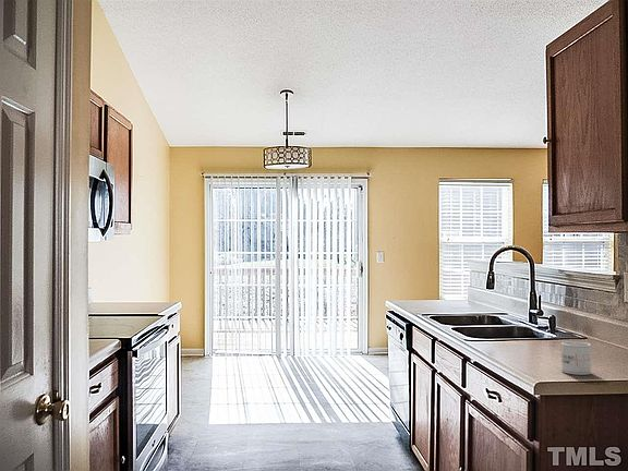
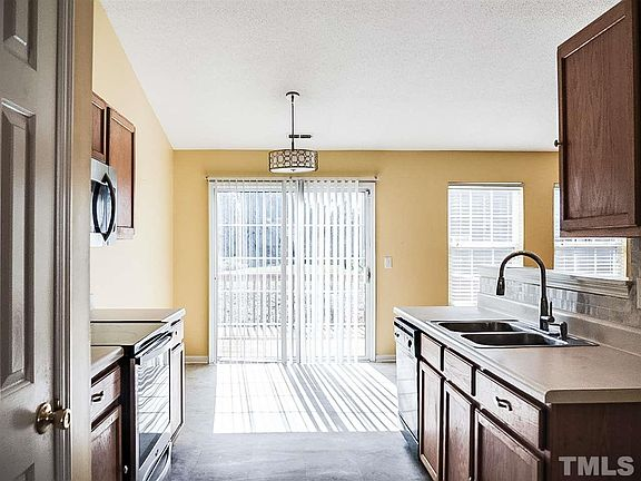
- mug [560,340,592,376]
